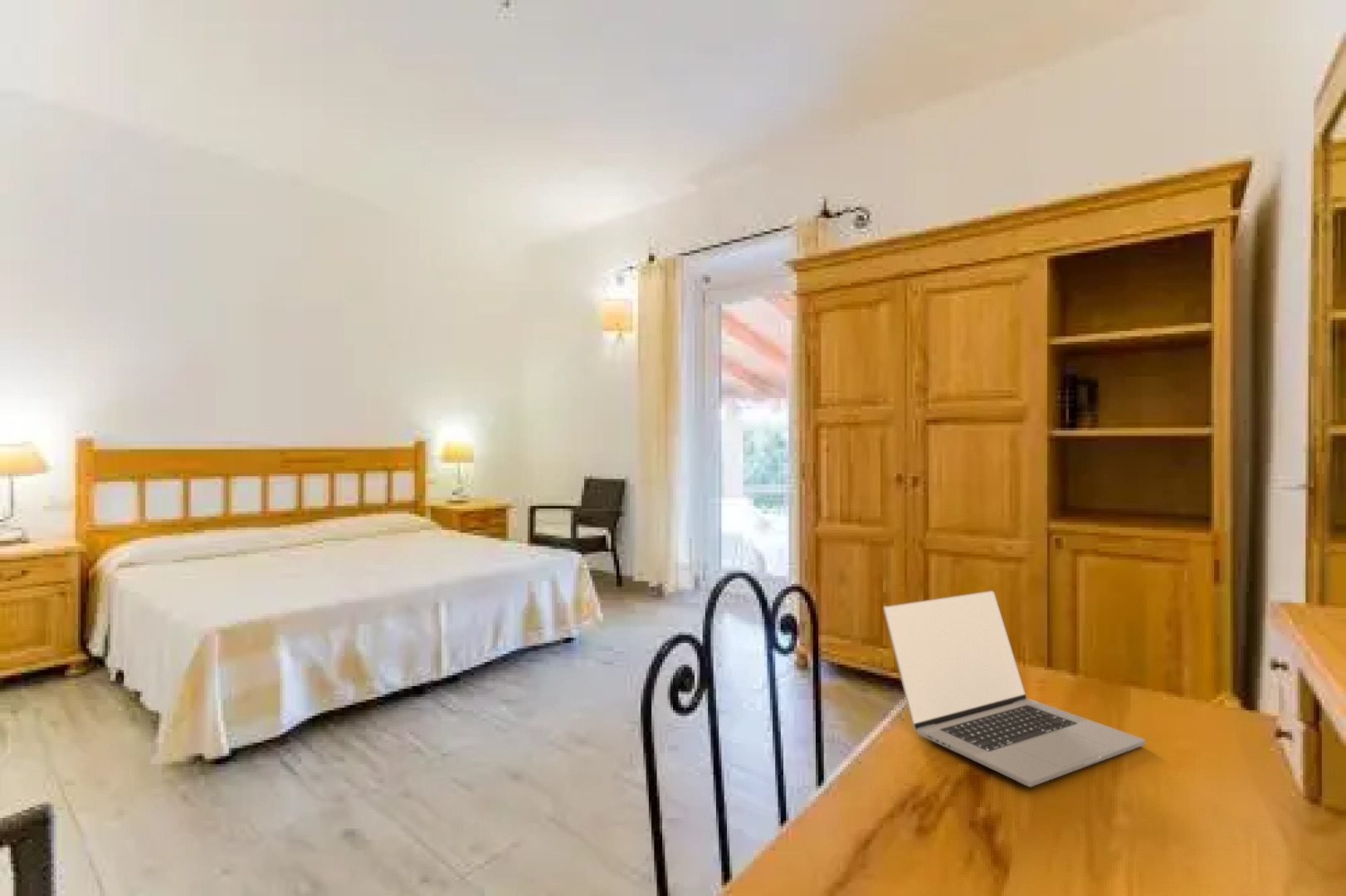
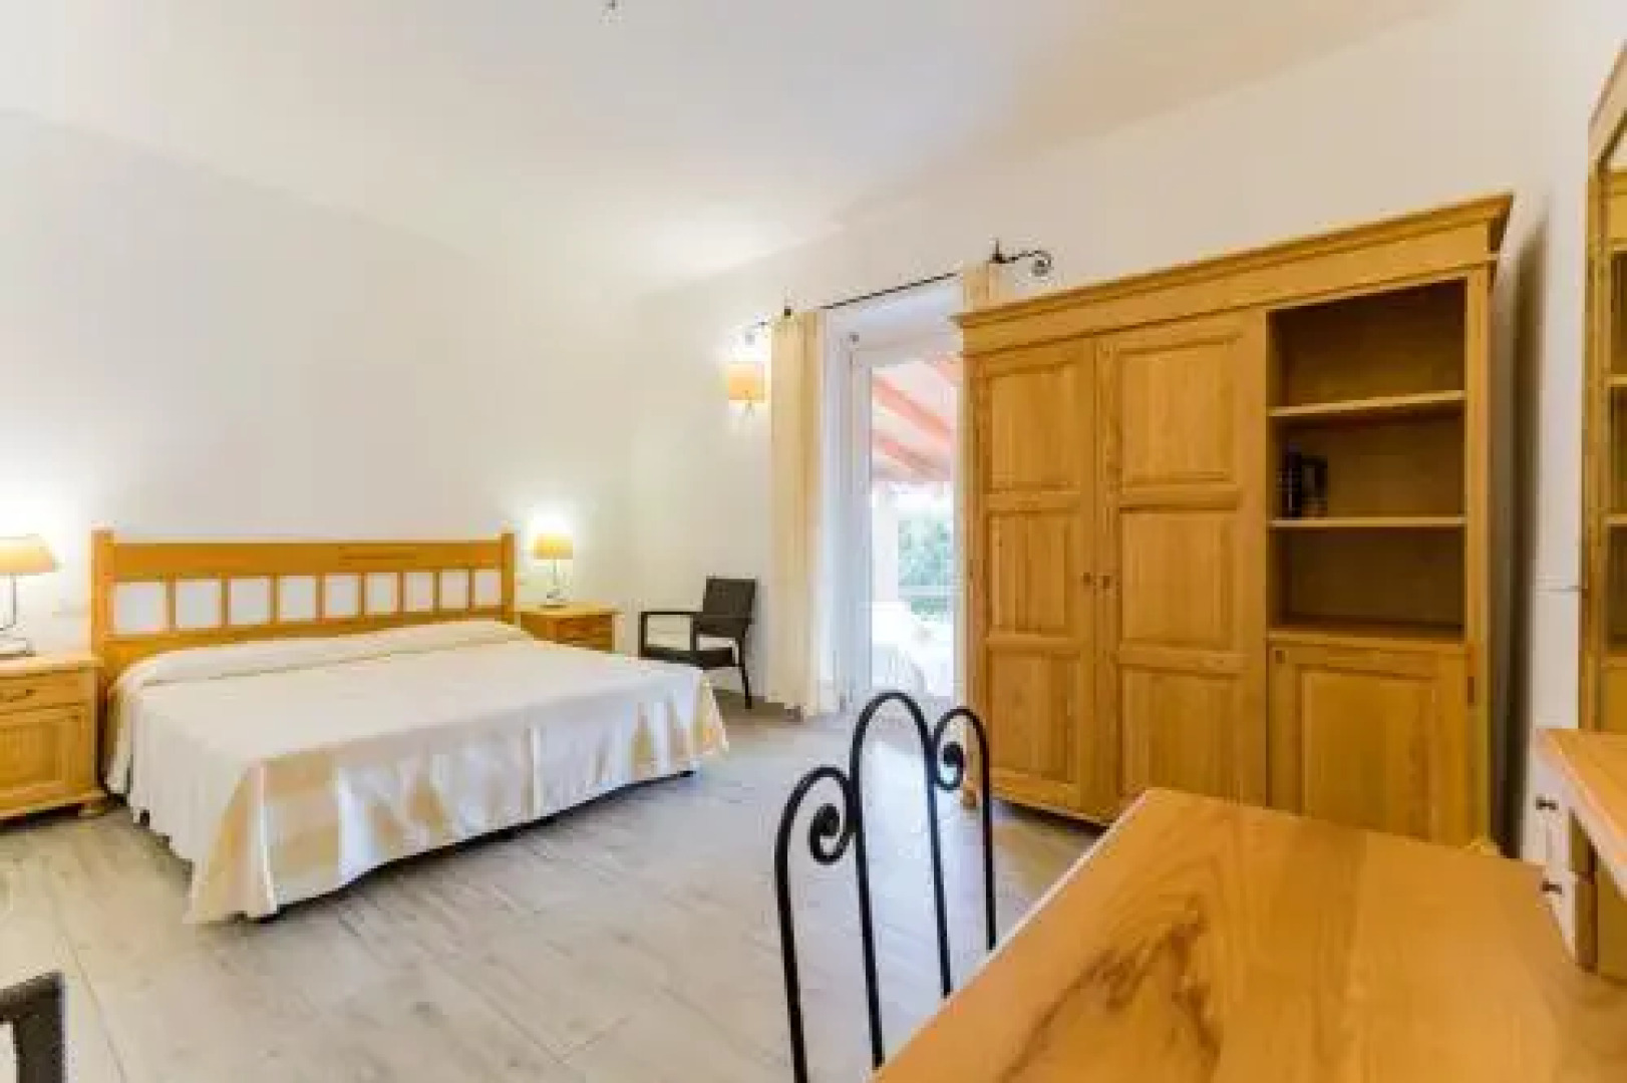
- laptop [882,590,1146,788]
